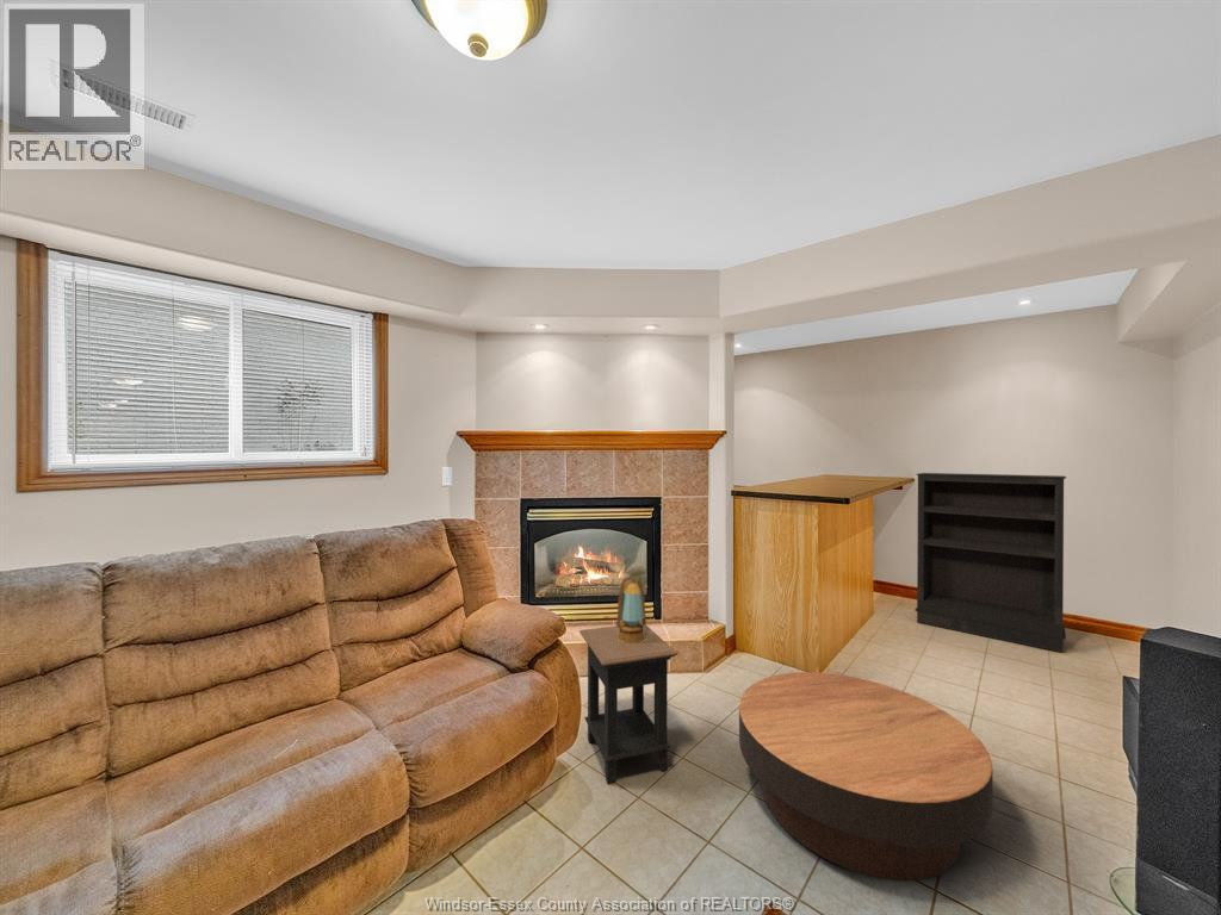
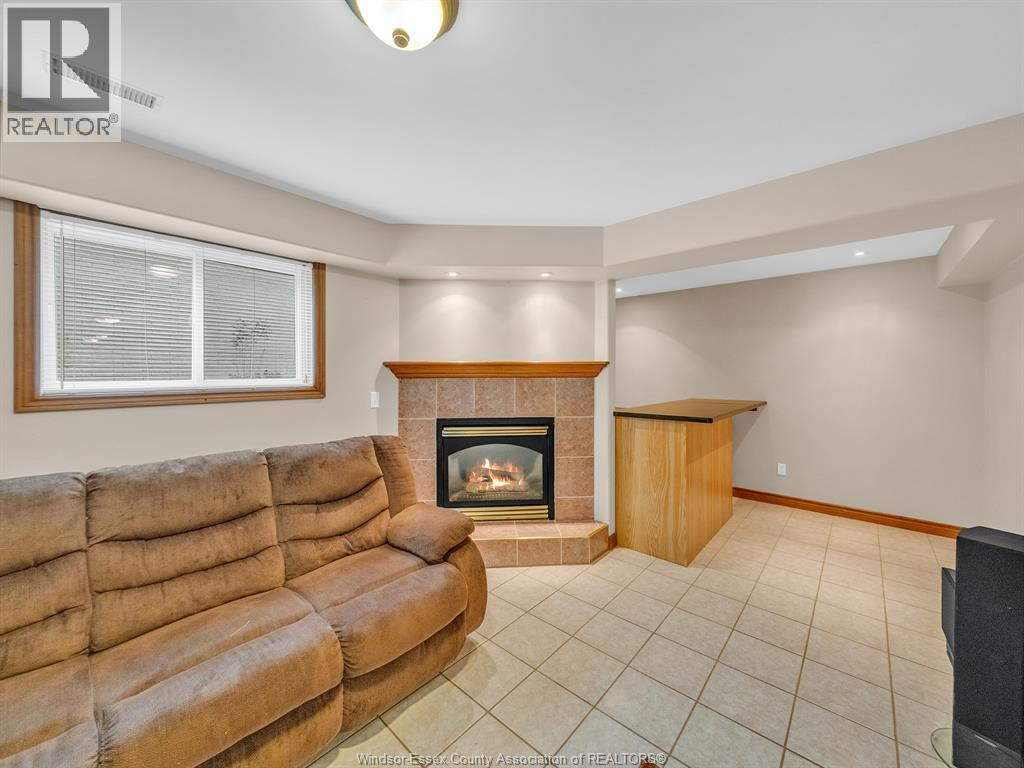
- bookshelf [915,472,1067,653]
- side table [578,622,678,784]
- coffee table [738,671,993,882]
- lantern [615,574,647,643]
